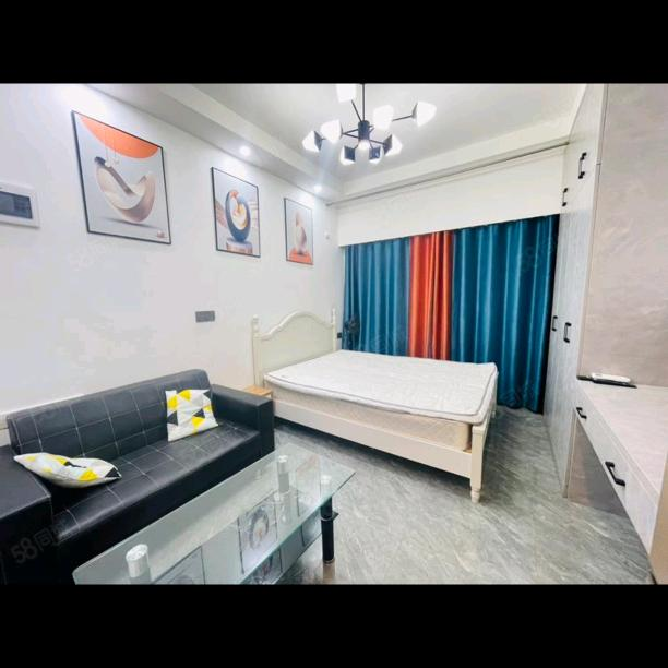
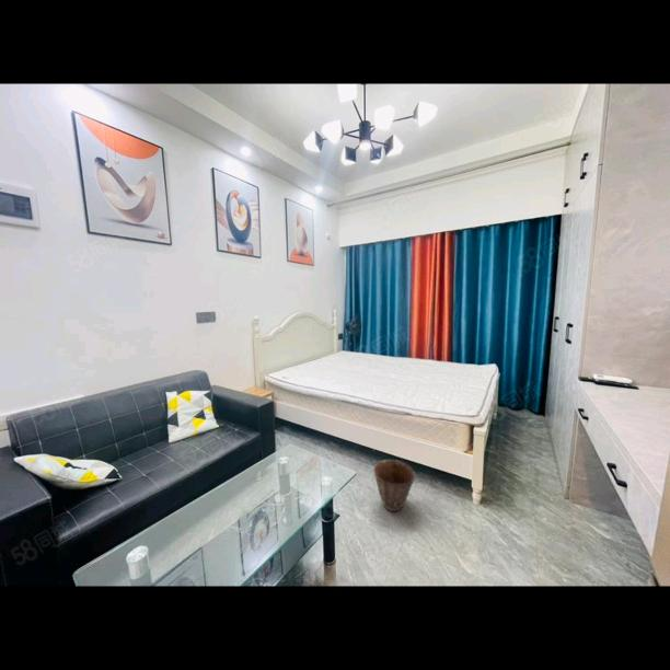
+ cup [372,459,416,512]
